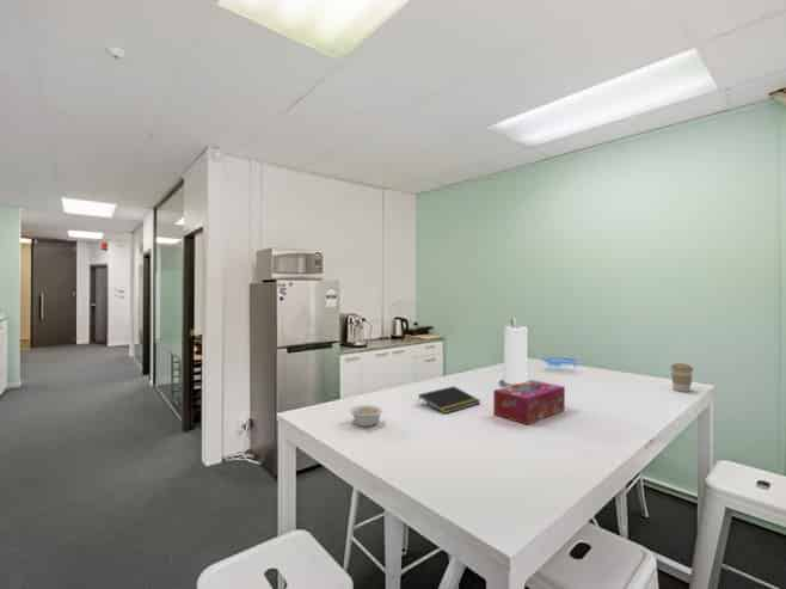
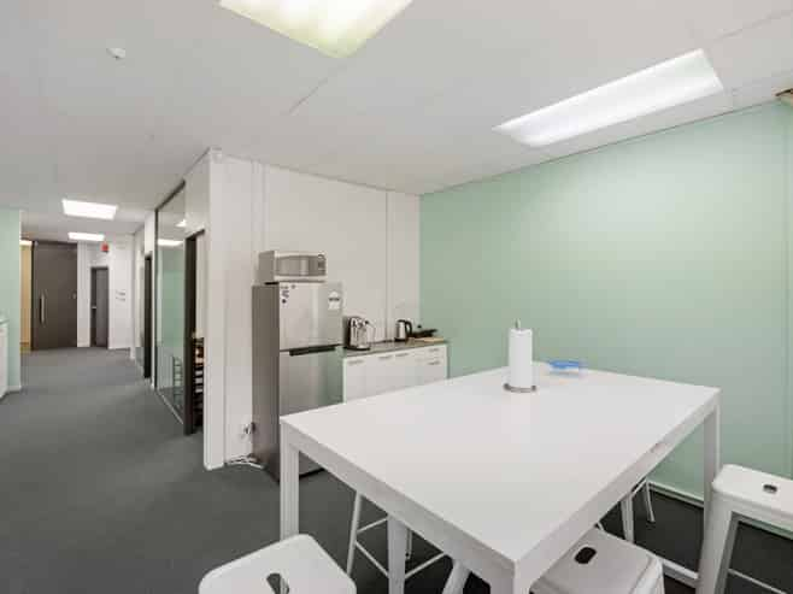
- notepad [417,385,481,415]
- tissue box [492,379,566,425]
- coffee cup [669,362,694,393]
- legume [349,404,385,428]
